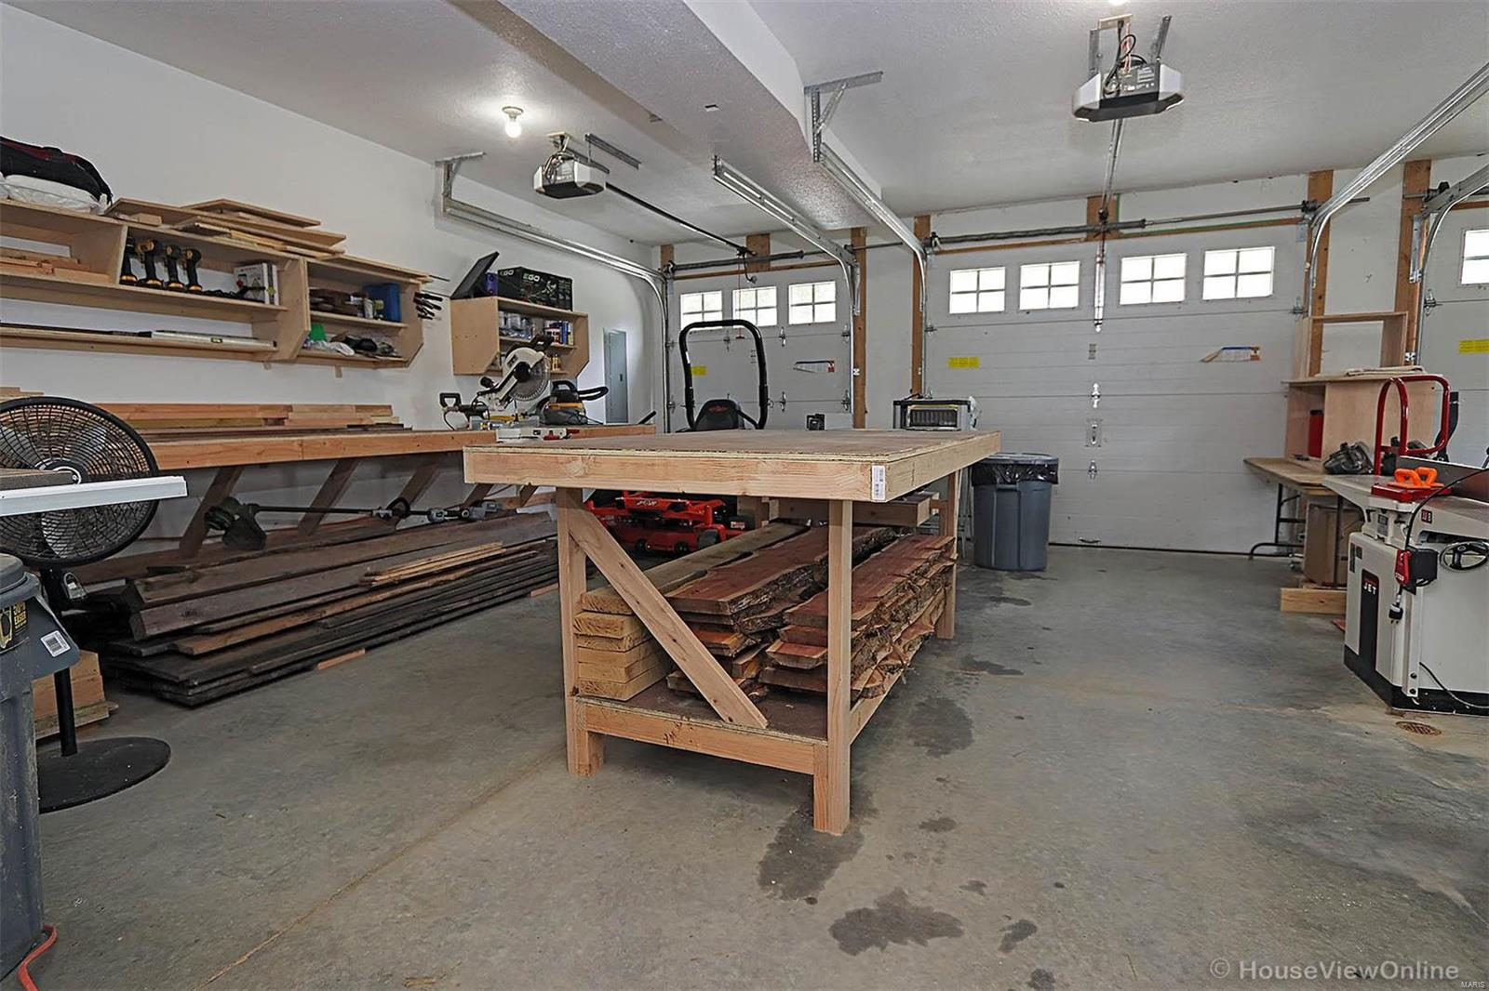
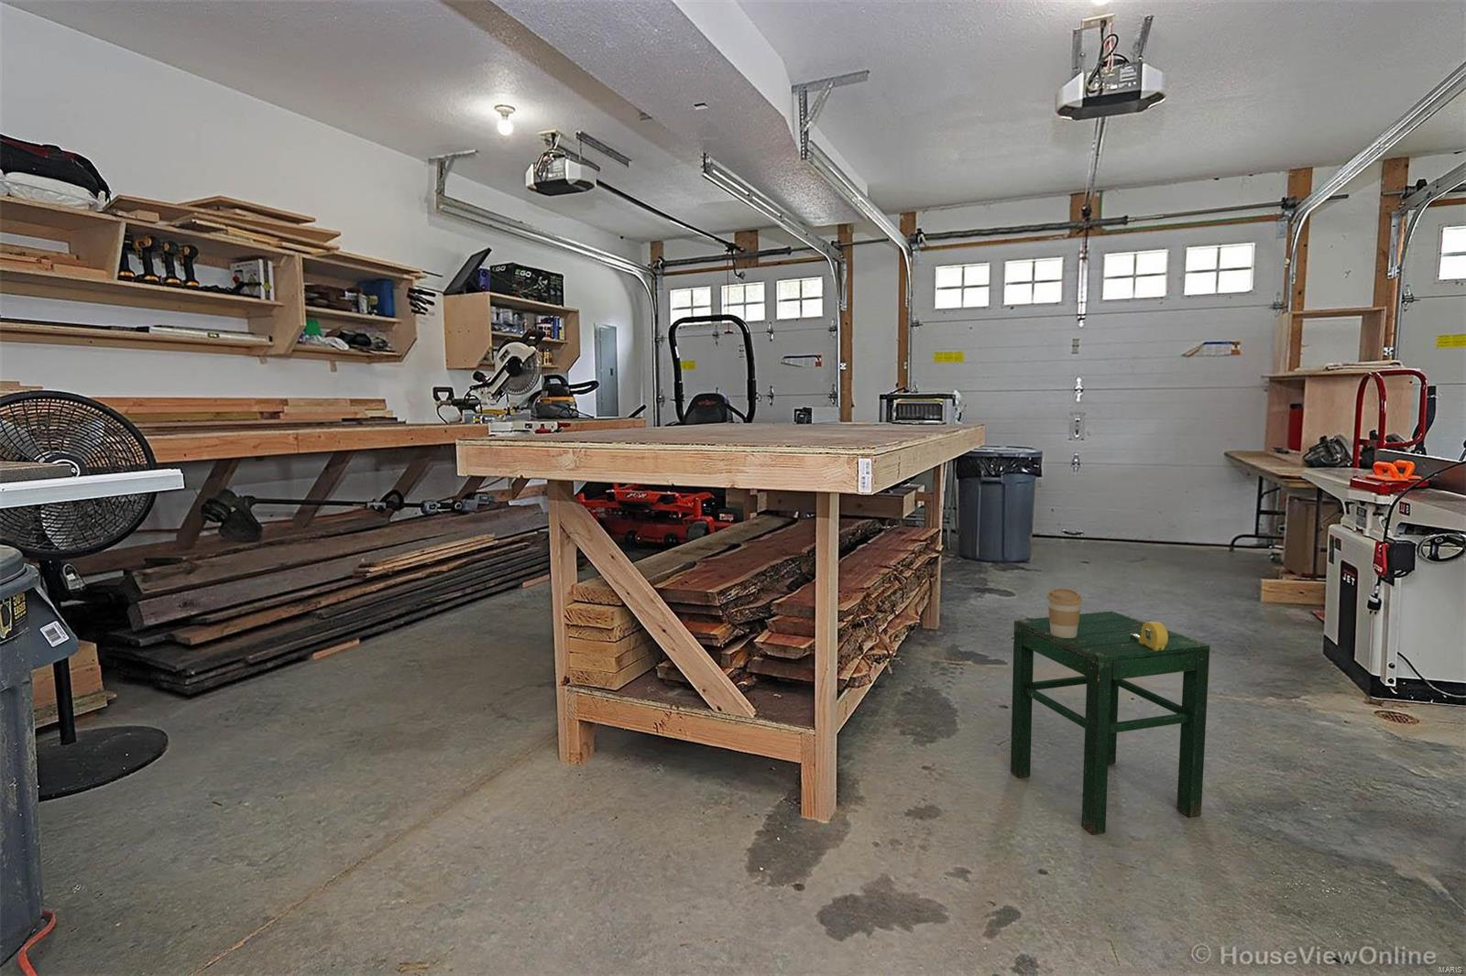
+ coffee cup [1046,588,1083,638]
+ stool [1009,611,1210,835]
+ tape measure [1129,621,1168,651]
